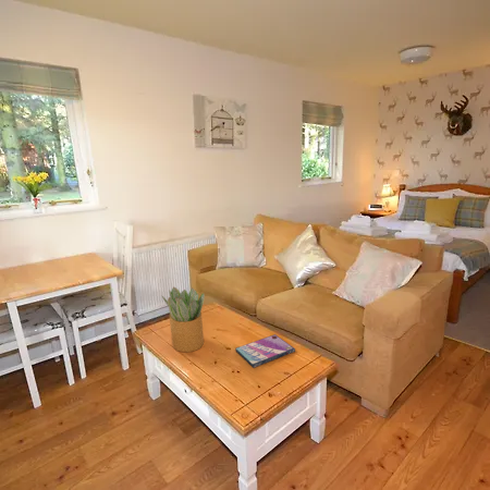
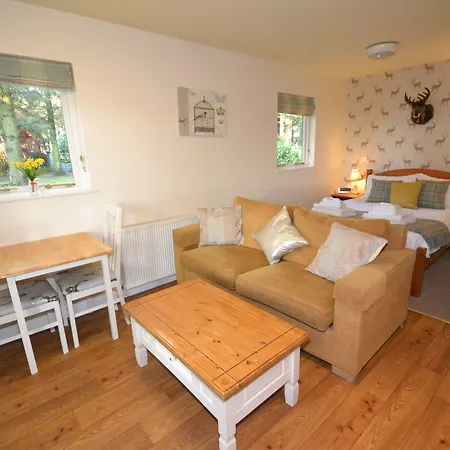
- potted plant [160,285,206,353]
- video game case [234,333,296,369]
